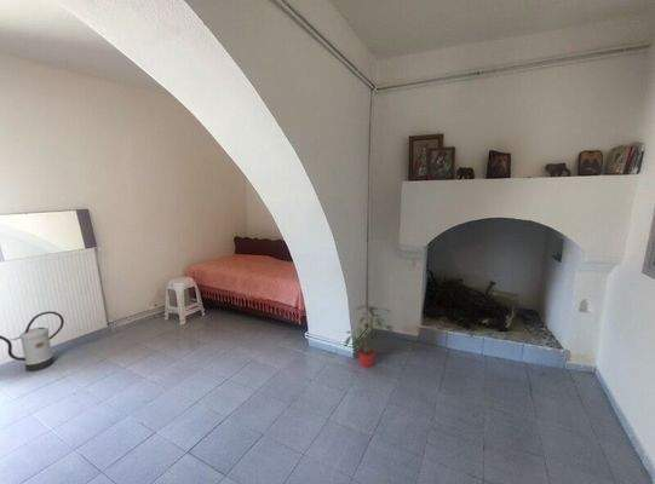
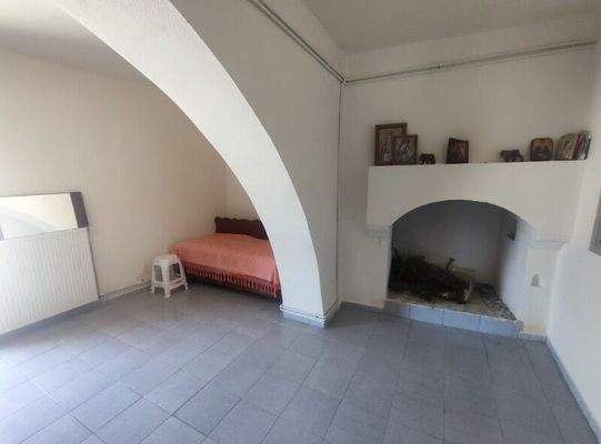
- potted plant [344,305,396,368]
- watering can [0,310,65,373]
